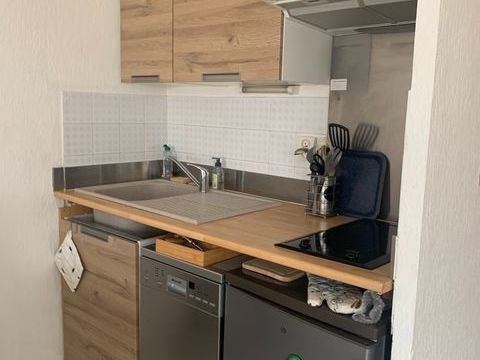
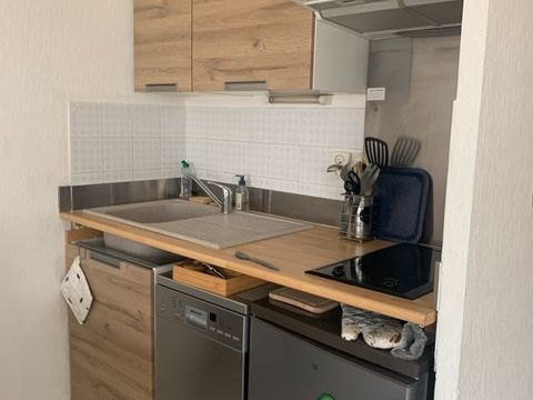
+ spoon [234,250,280,271]
